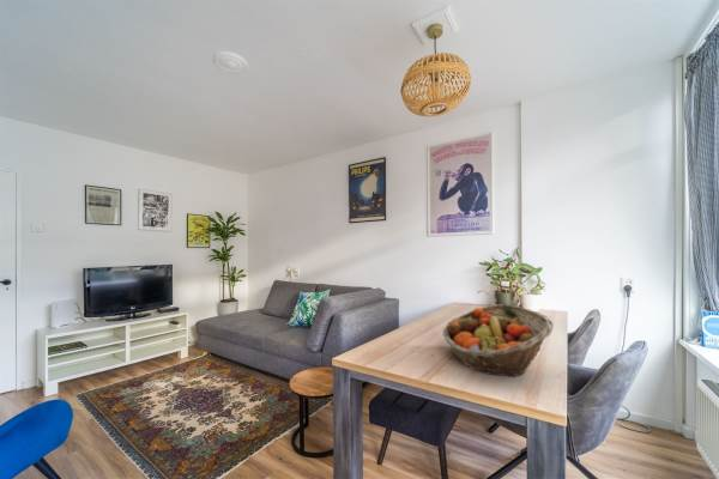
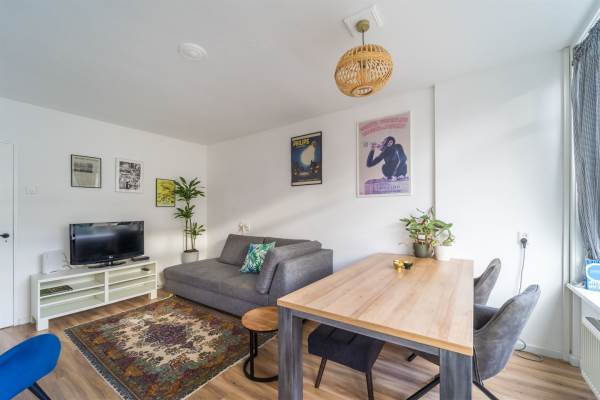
- fruit basket [442,303,555,378]
